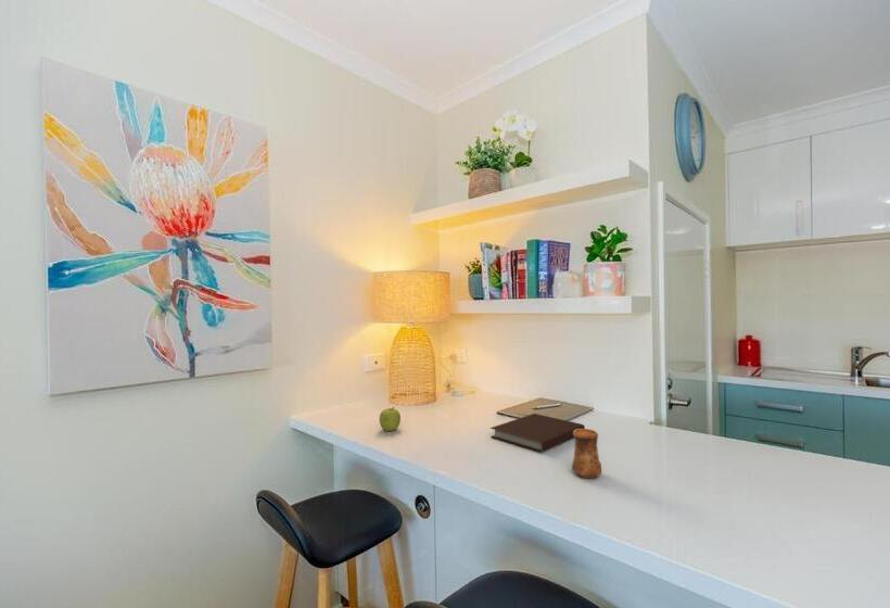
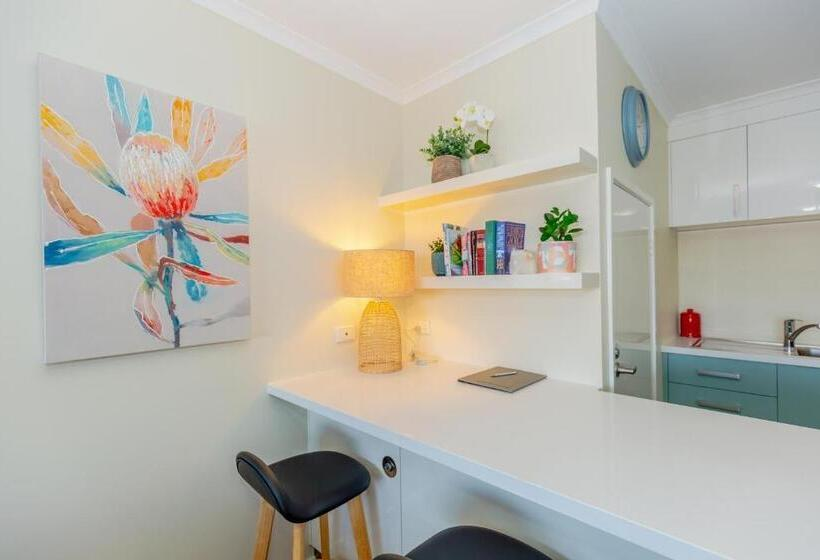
- fruit [379,406,402,432]
- cup [571,428,602,480]
- notebook [490,413,586,453]
